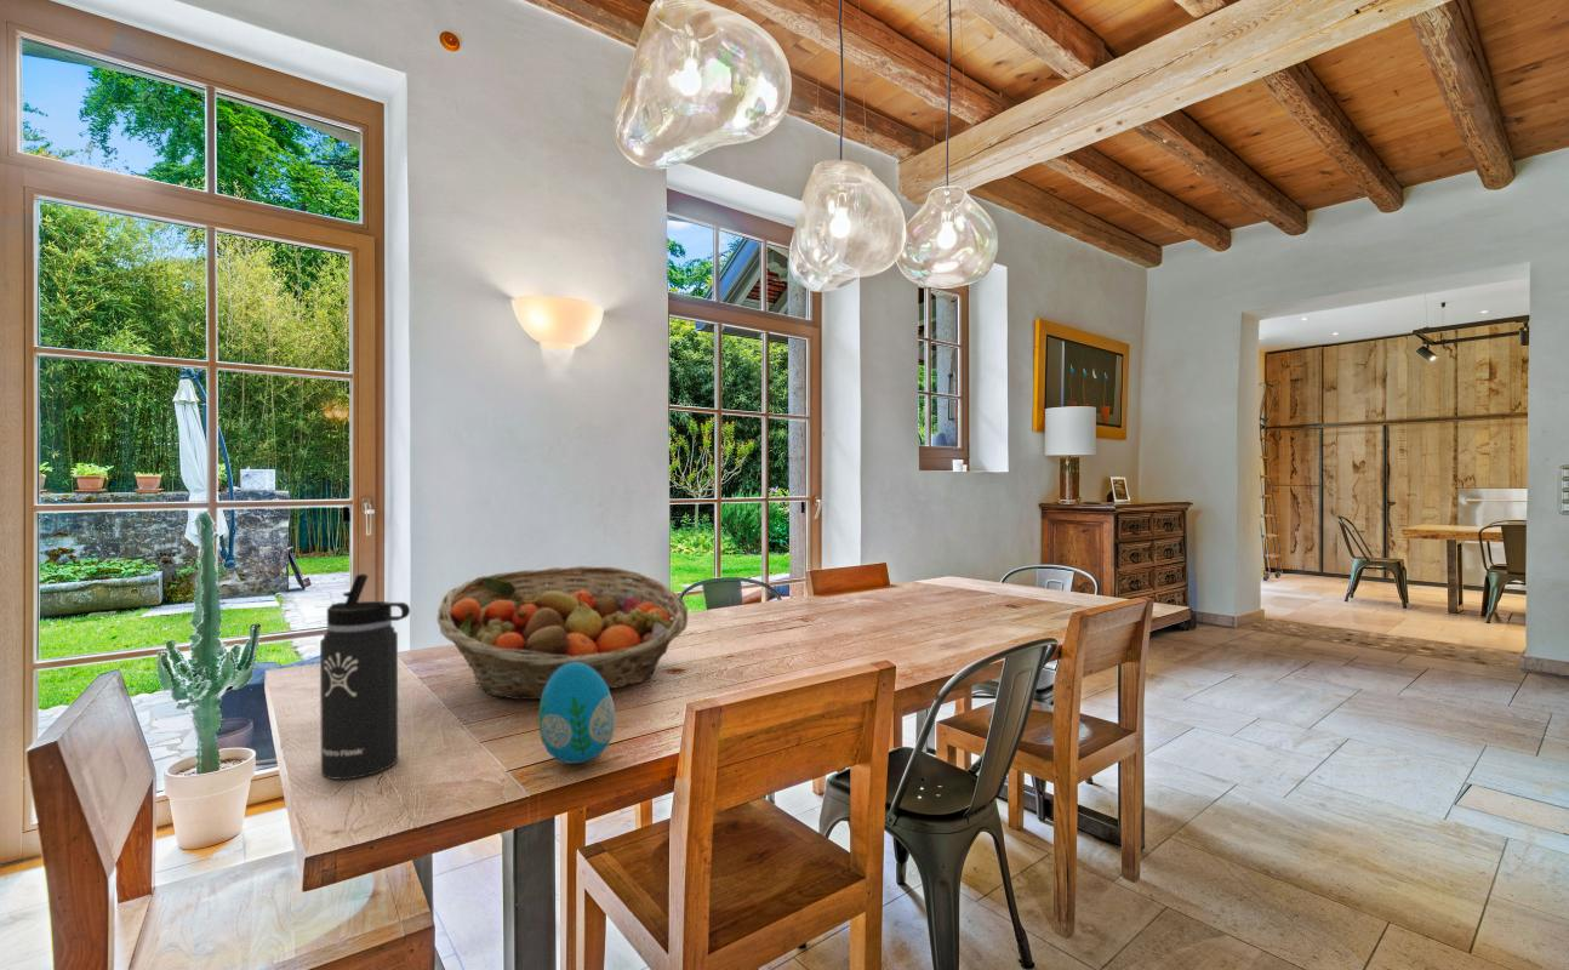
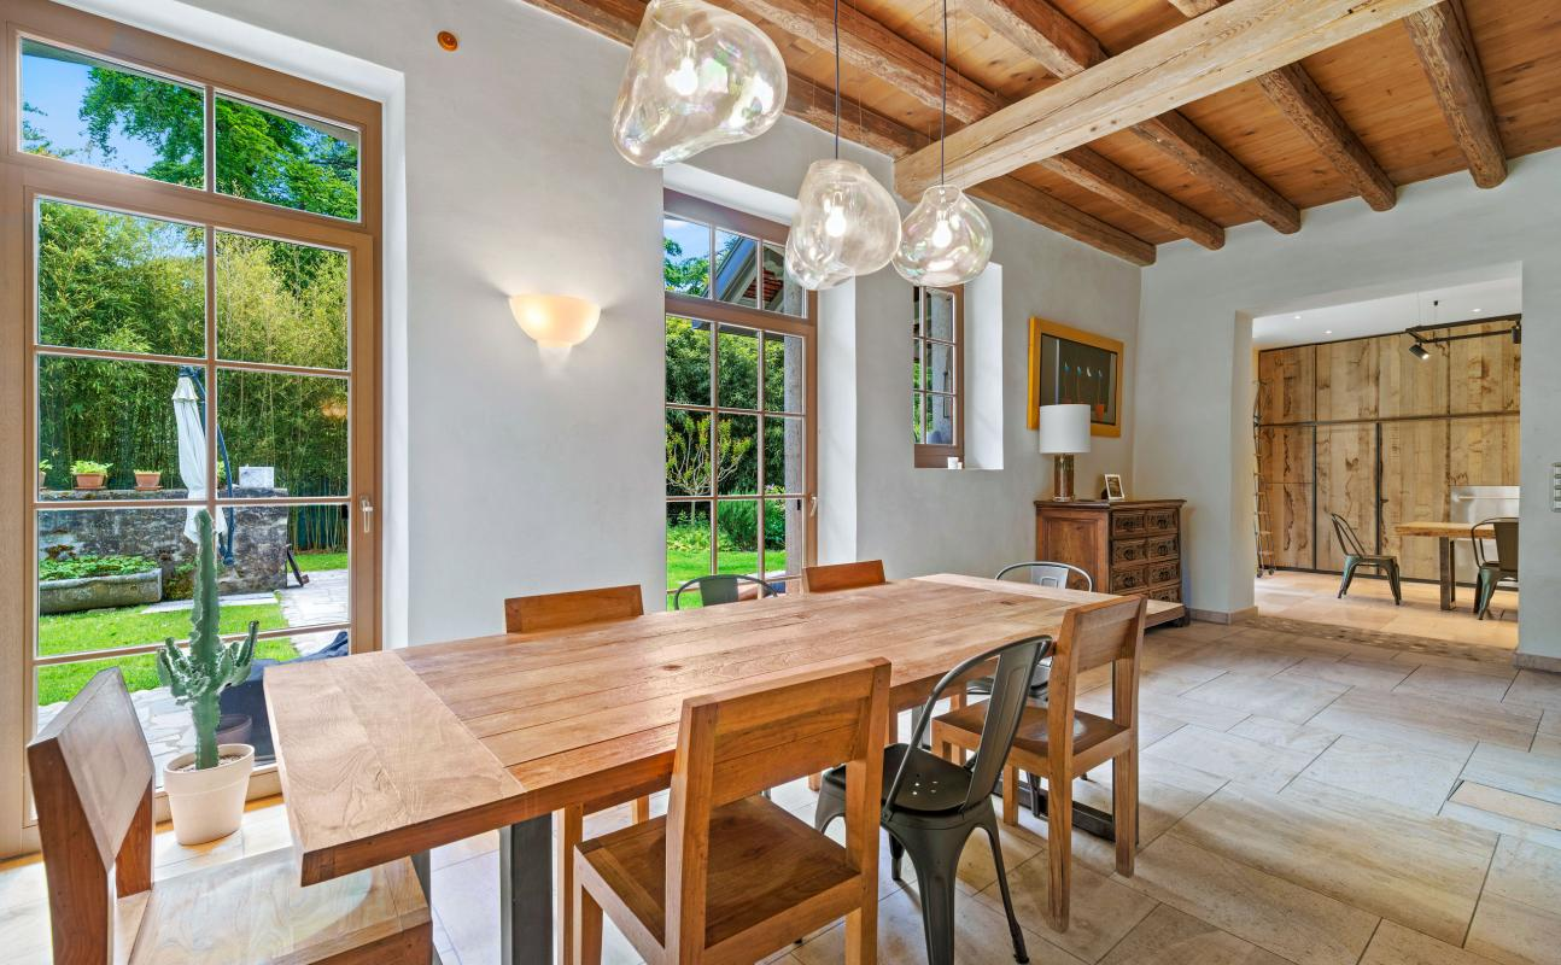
- decorative egg [537,662,617,765]
- thermos bottle [319,572,411,780]
- fruit basket [437,565,689,701]
